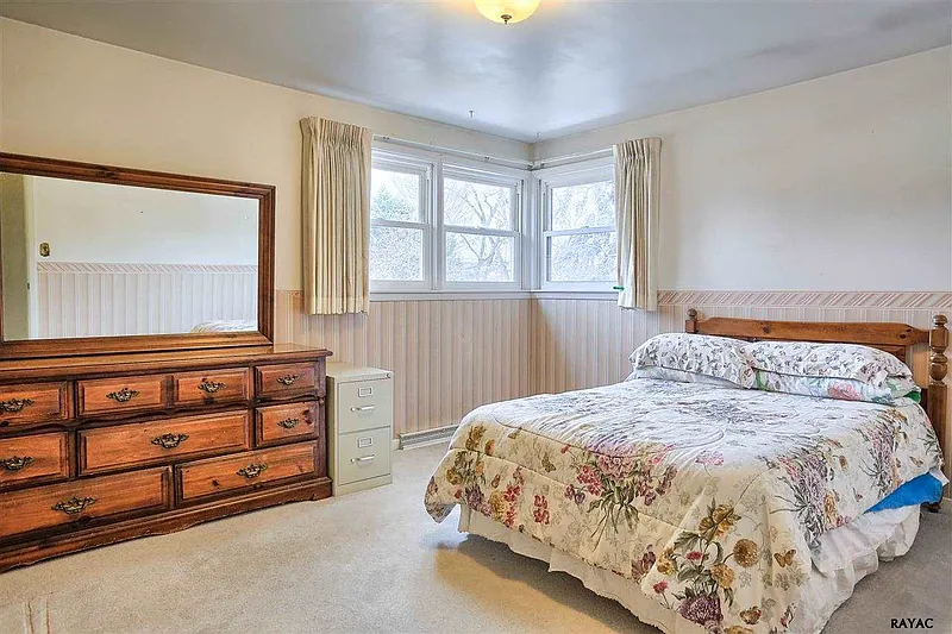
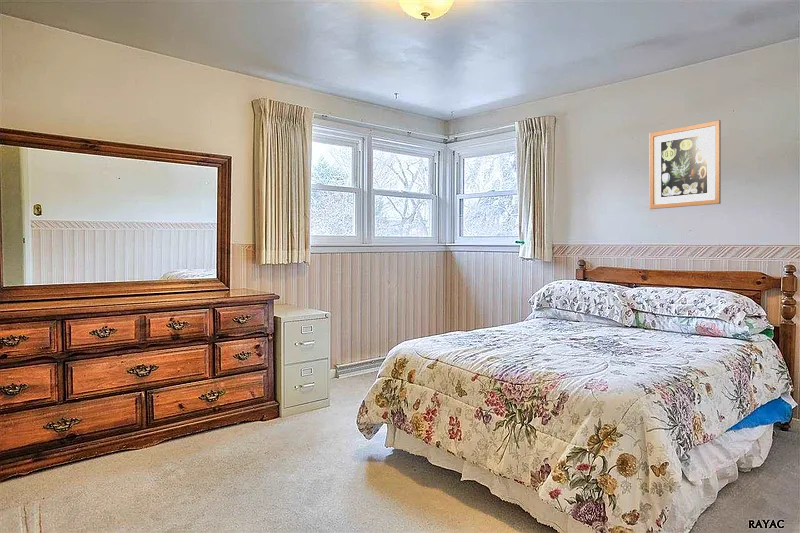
+ wall art [648,119,722,210]
